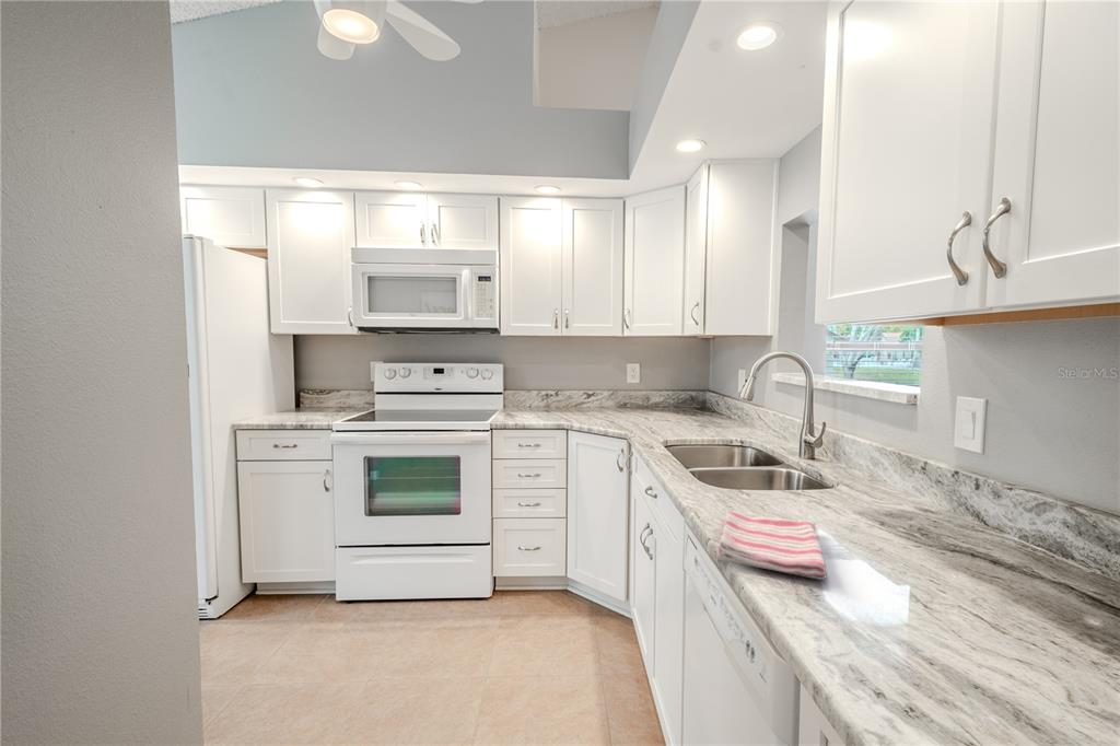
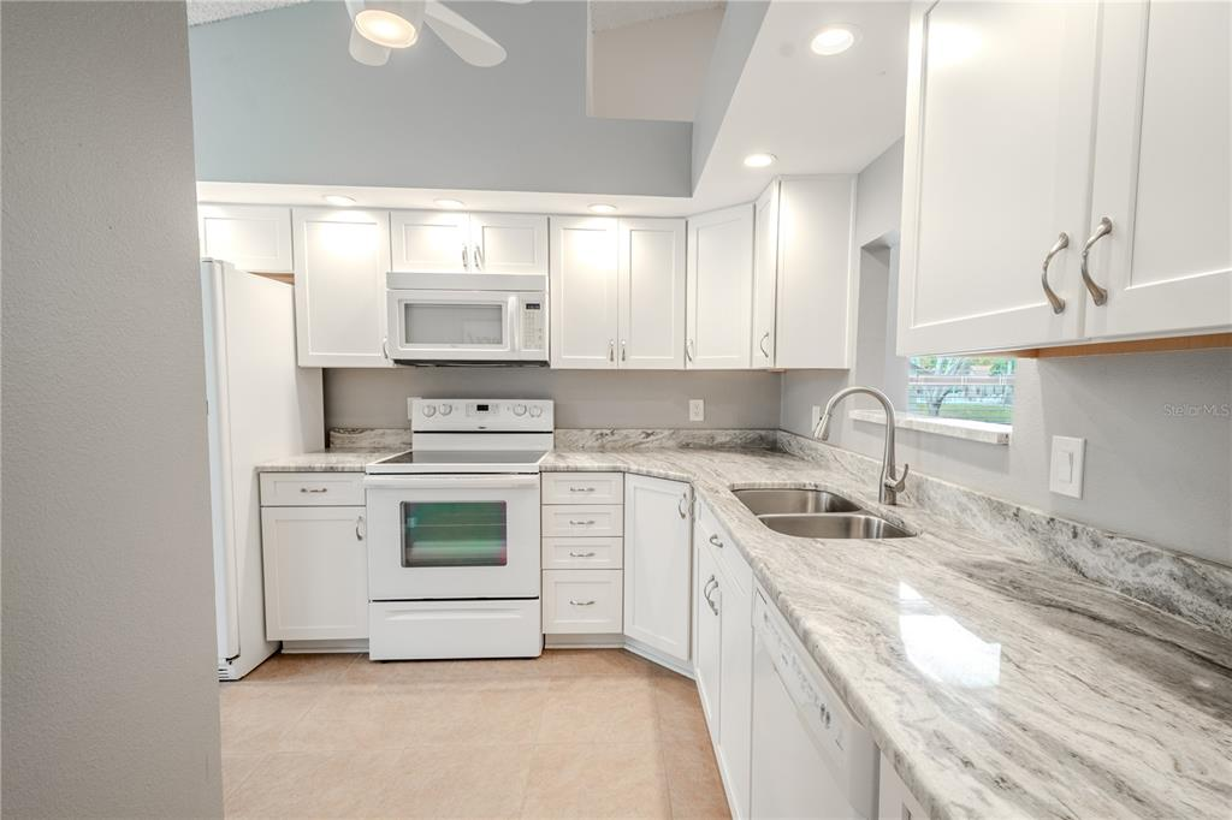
- dish towel [716,510,827,581]
